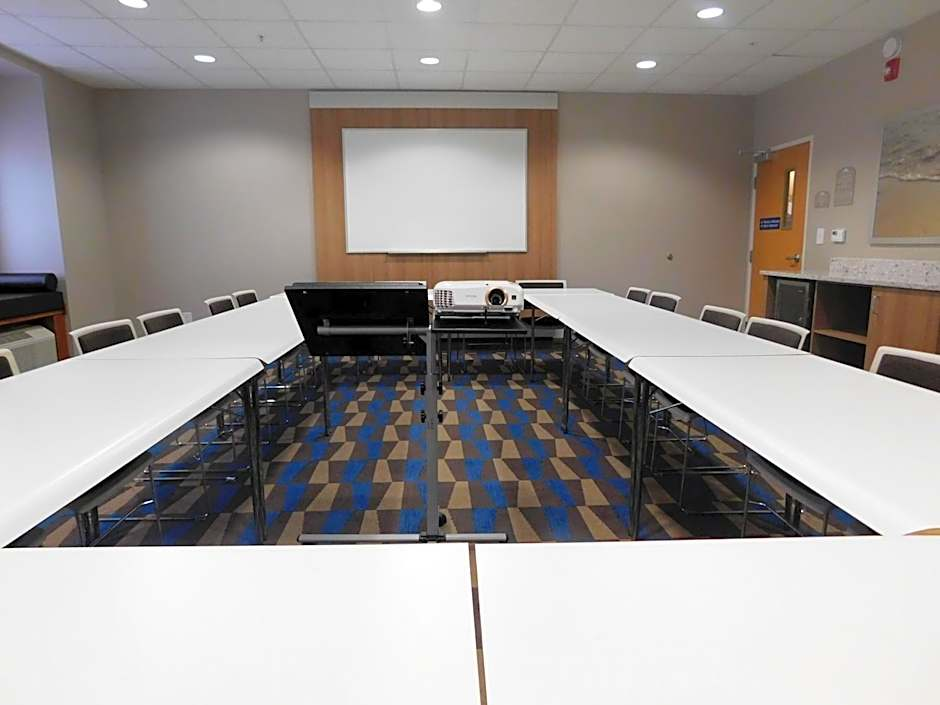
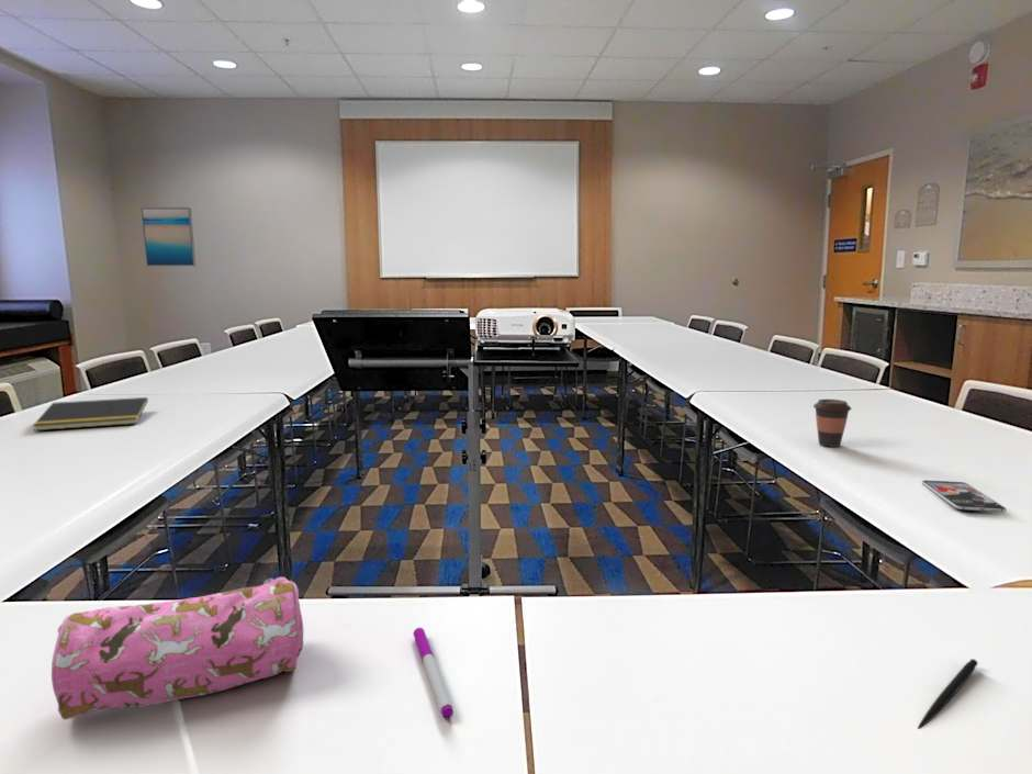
+ coffee cup [812,399,852,448]
+ pen [917,658,979,730]
+ wall art [139,206,197,268]
+ pencil case [51,576,304,721]
+ pen [412,627,455,720]
+ notepad [32,396,149,431]
+ smartphone [921,479,1008,513]
